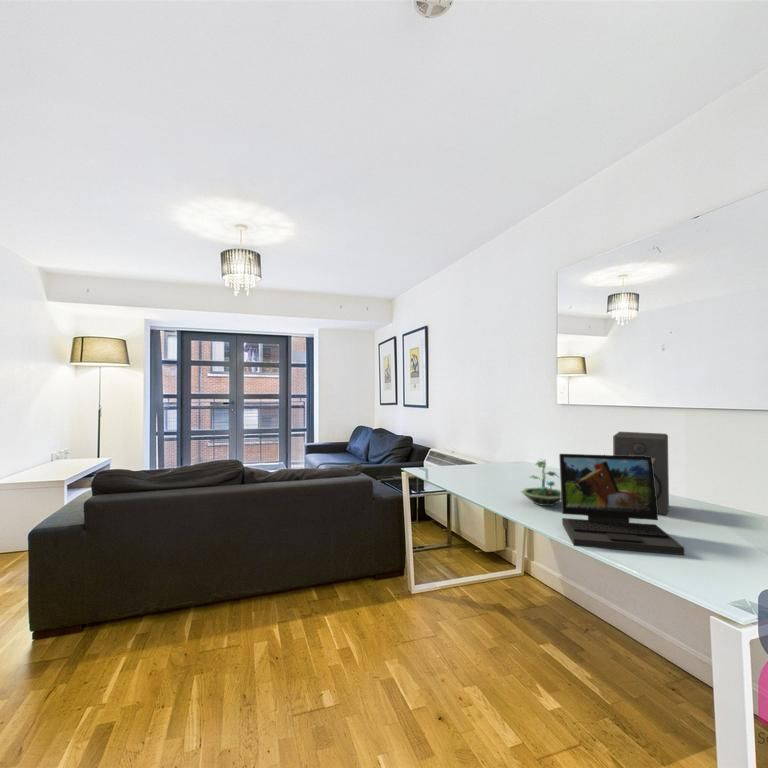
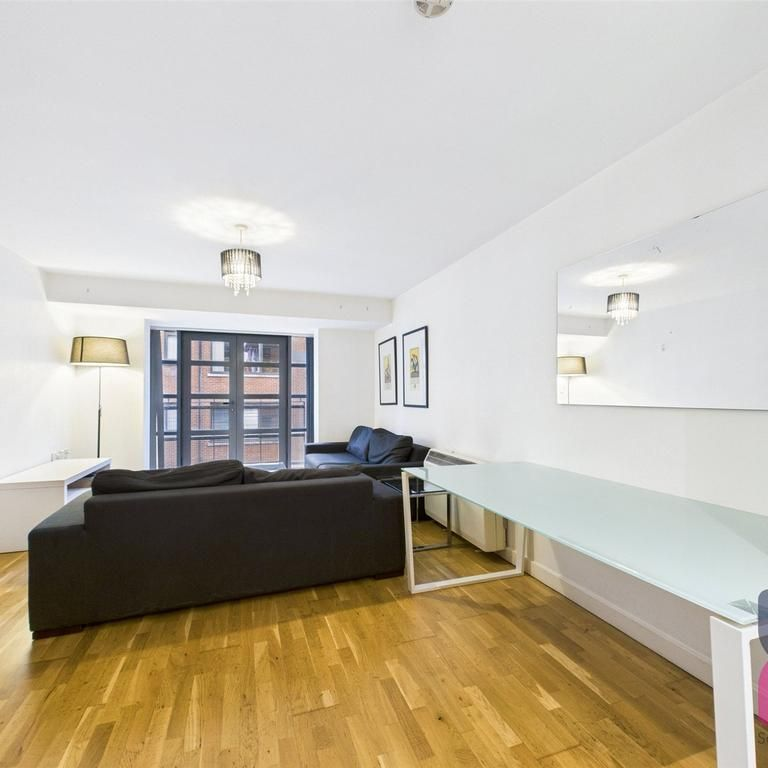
- laptop [558,453,685,556]
- terrarium [520,458,562,507]
- speaker [612,431,670,516]
